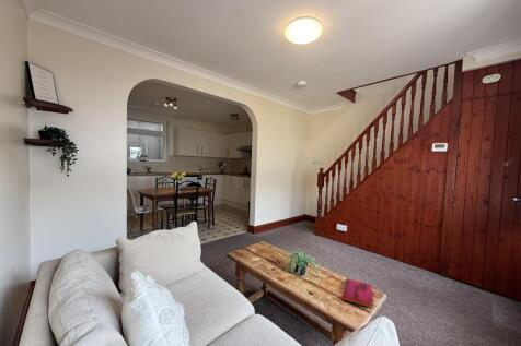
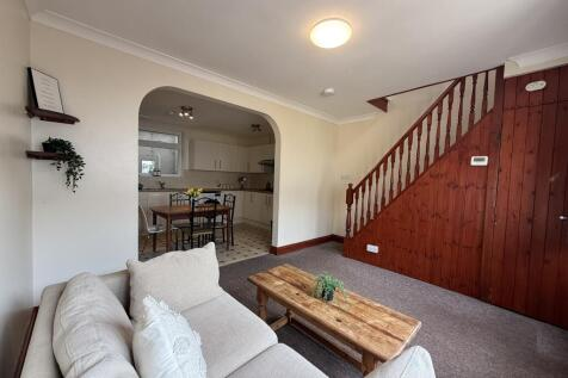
- hardback book [341,277,373,309]
